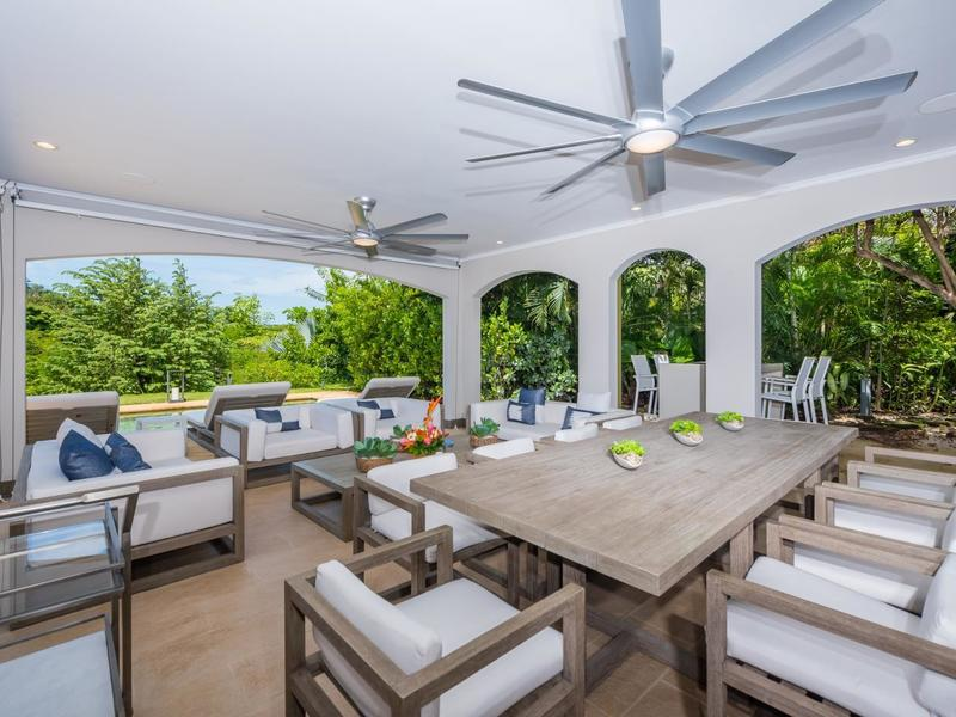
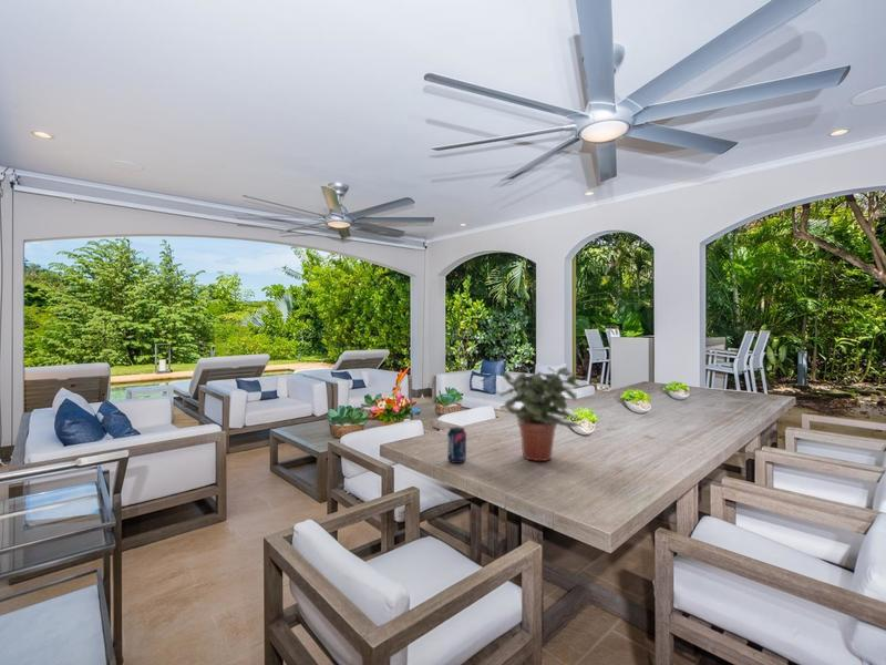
+ beverage can [446,426,467,464]
+ potted plant [497,365,581,462]
